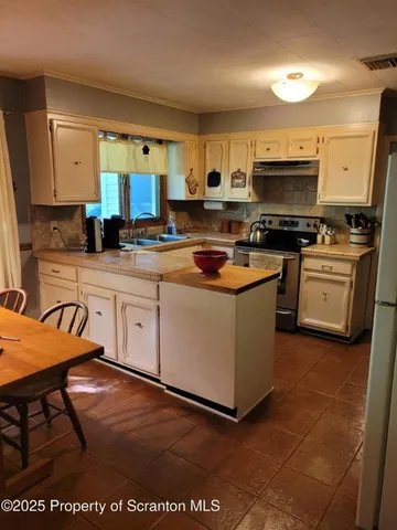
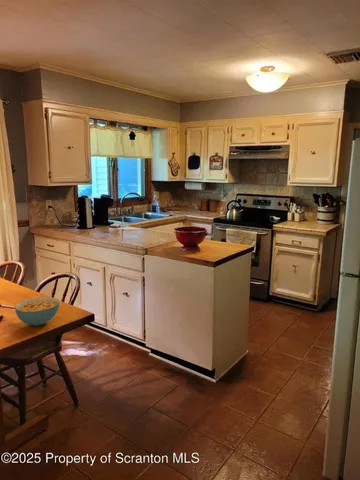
+ cereal bowl [14,296,60,327]
